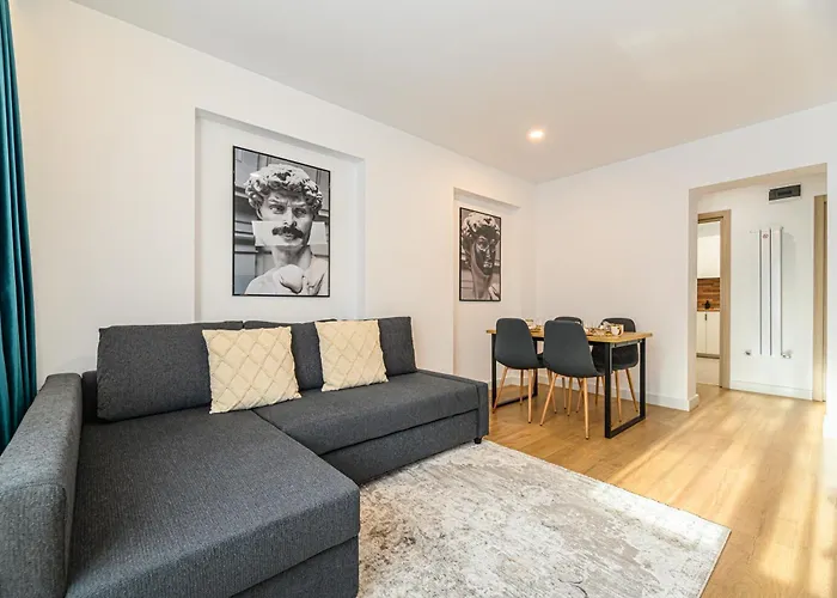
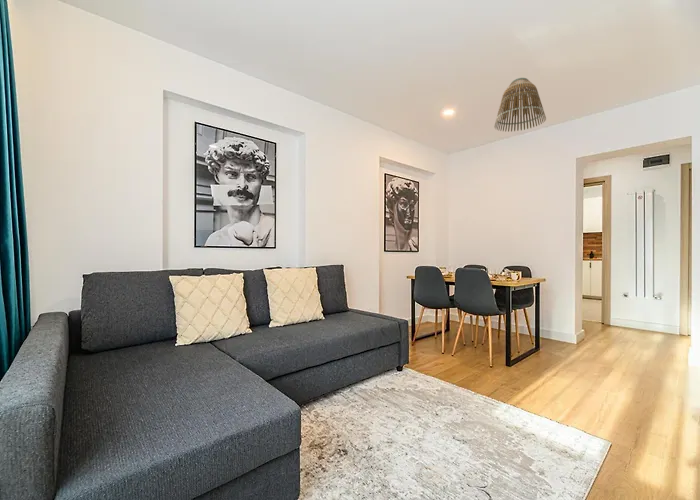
+ lamp shade [493,77,547,133]
